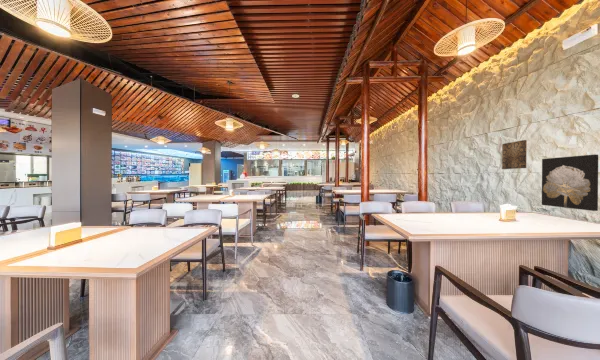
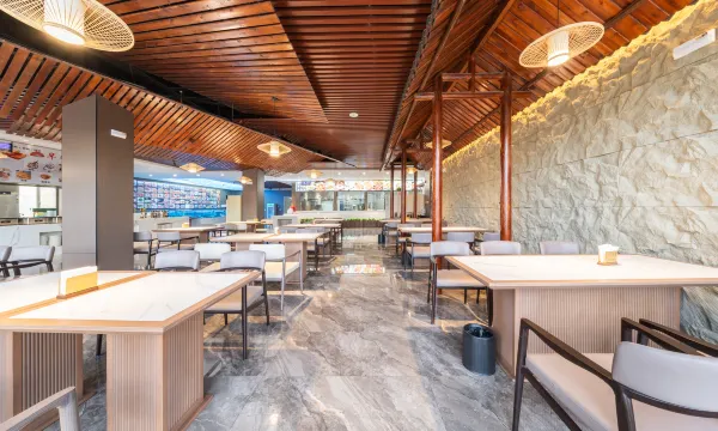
- wall art [541,154,599,212]
- wall art [501,139,528,170]
